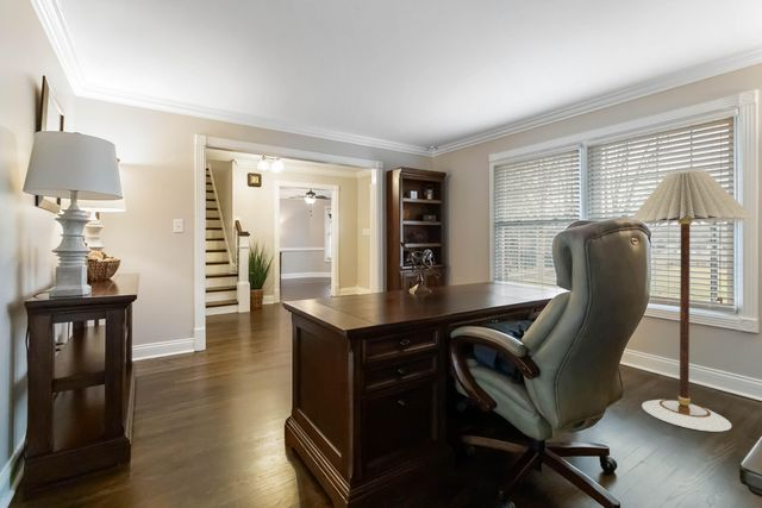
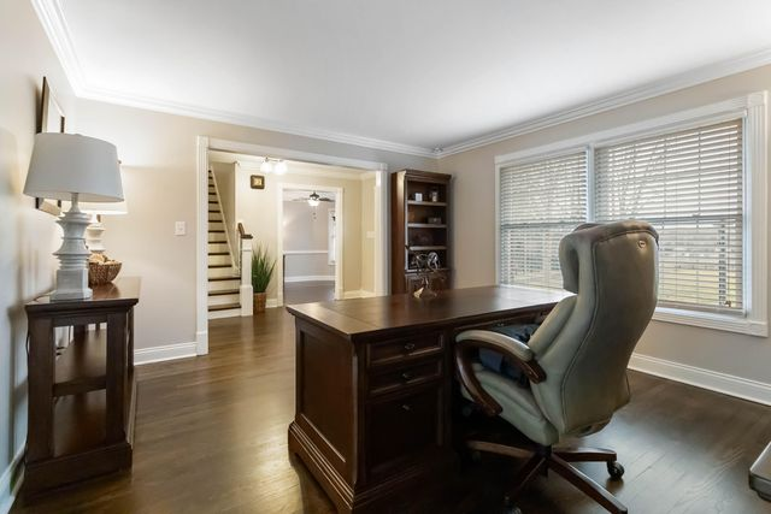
- floor lamp [631,169,756,433]
